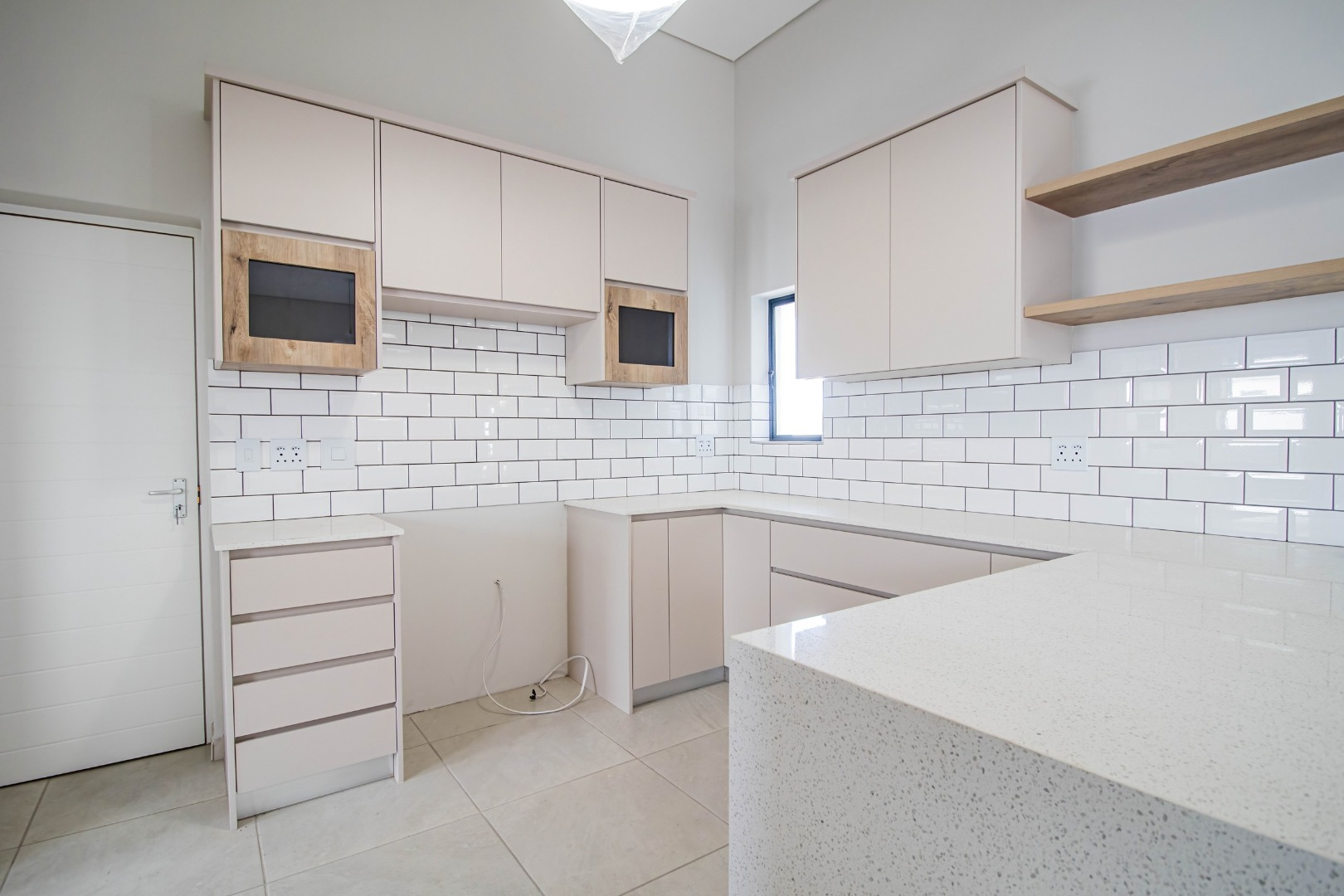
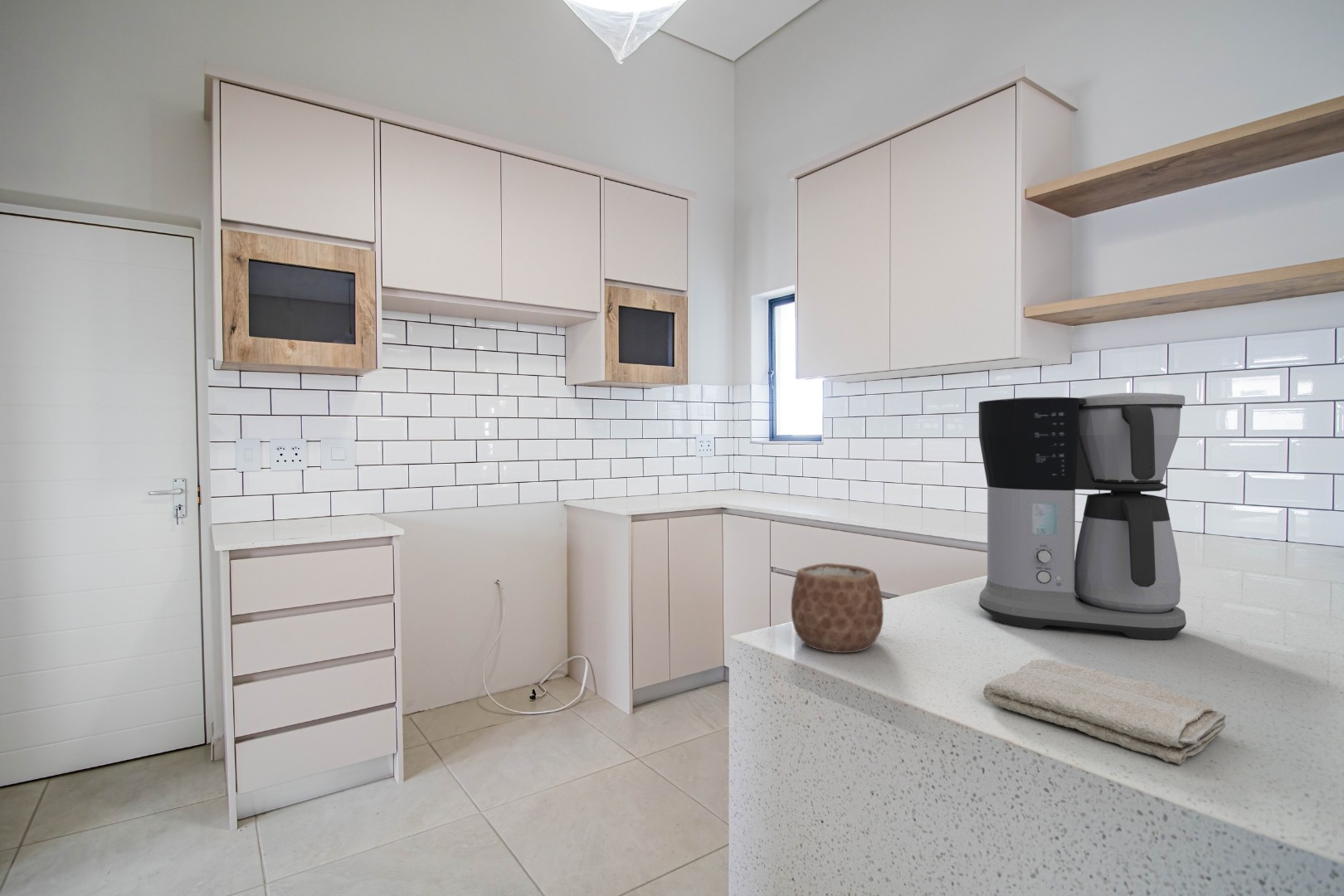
+ mug [791,562,884,654]
+ coffee maker [978,392,1187,640]
+ washcloth [982,659,1227,766]
